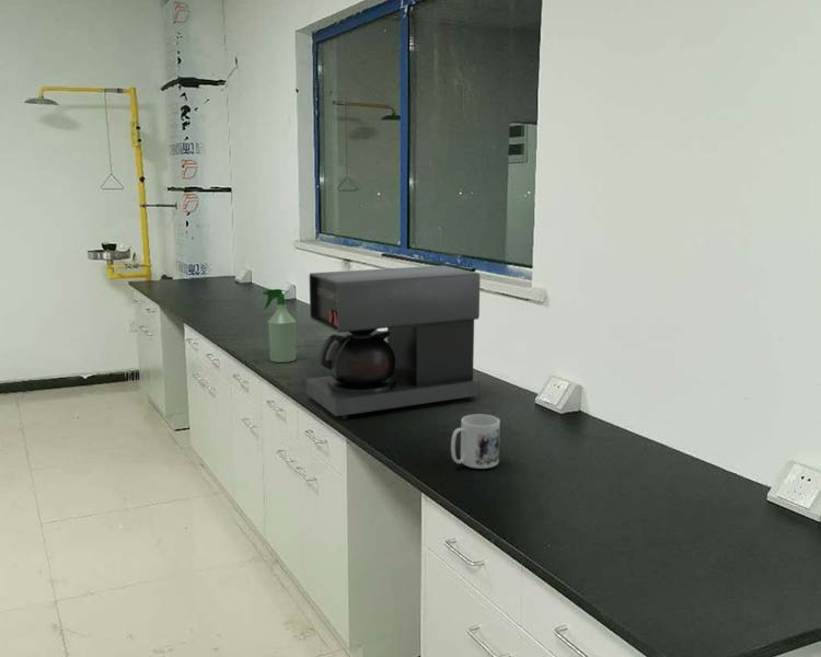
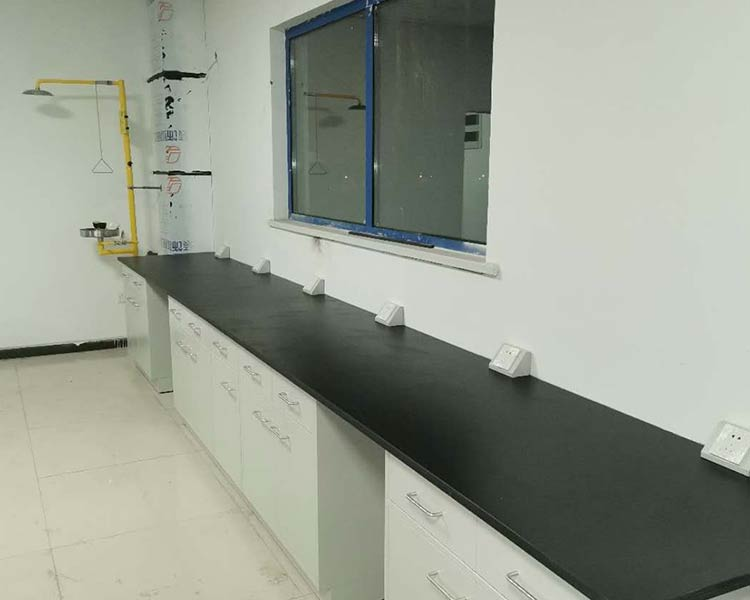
- coffee maker [305,264,482,420]
- mug [450,413,501,470]
- spray bottle [262,288,297,364]
